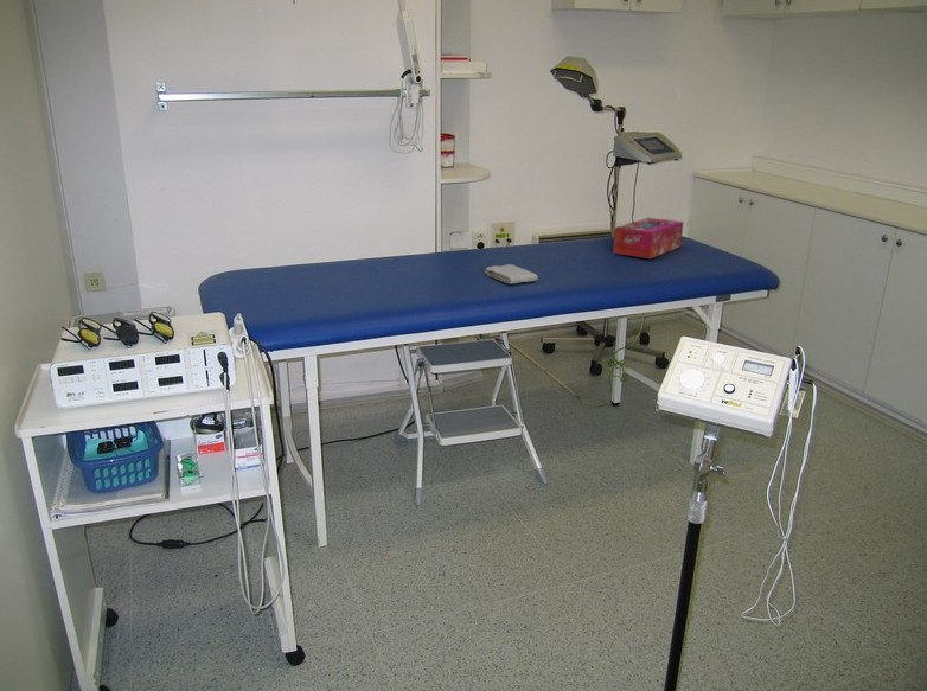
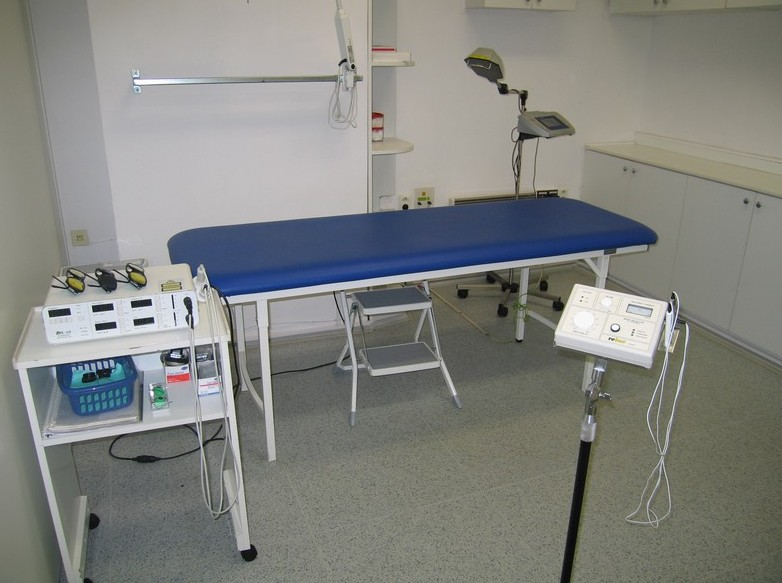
- washcloth [484,263,539,284]
- tissue box [613,217,684,260]
